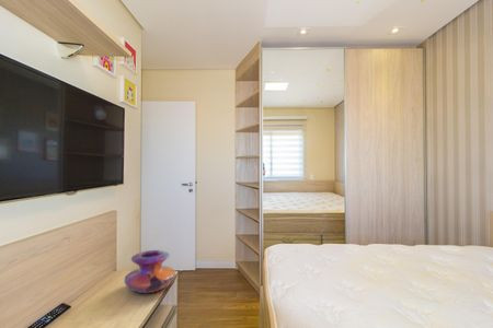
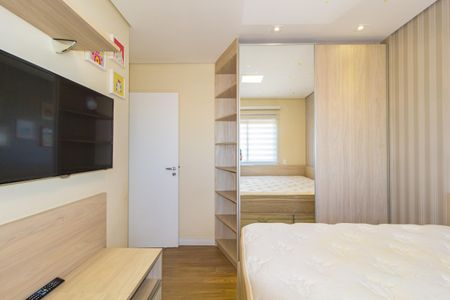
- decorative vase [123,249,176,294]
